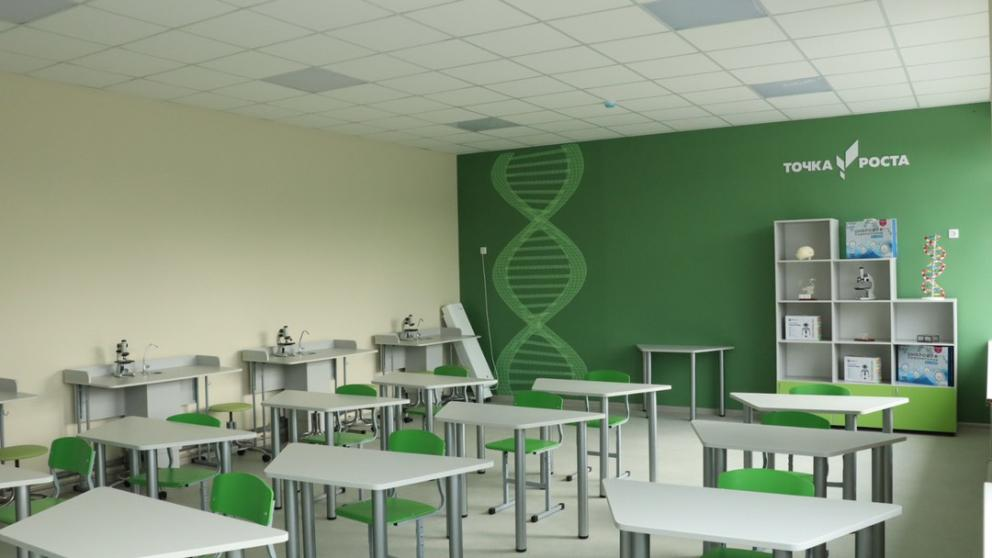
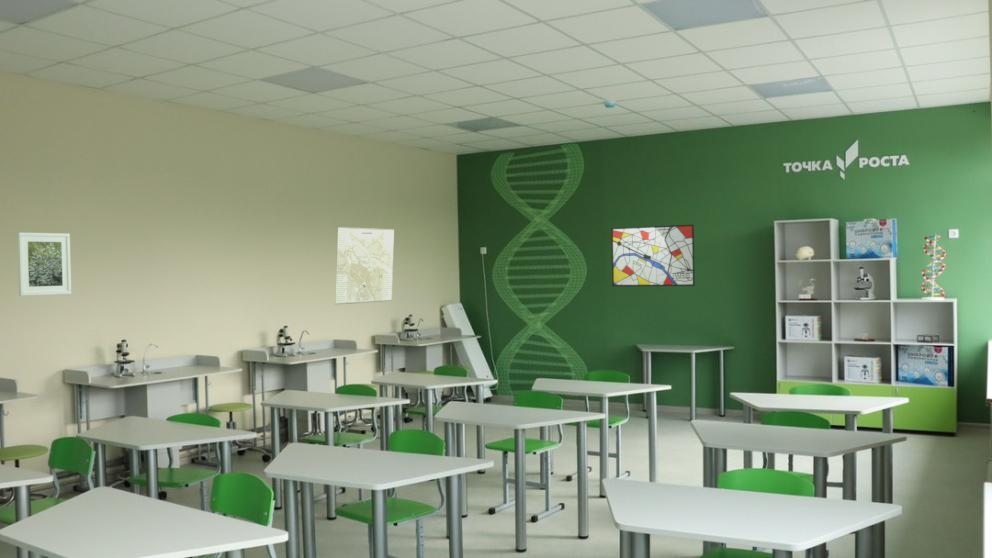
+ map [334,226,395,306]
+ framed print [16,231,72,297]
+ wall art [610,224,696,287]
